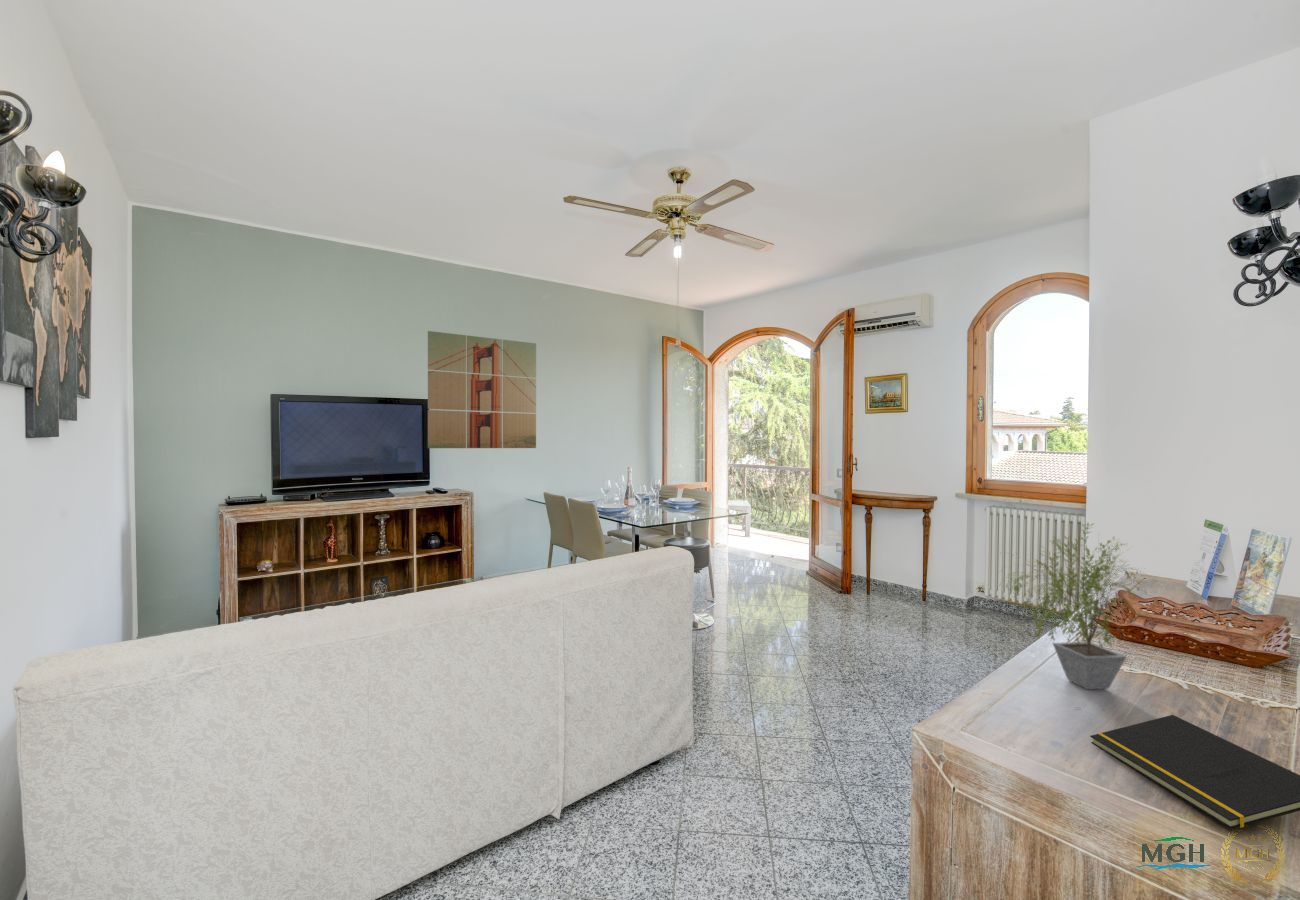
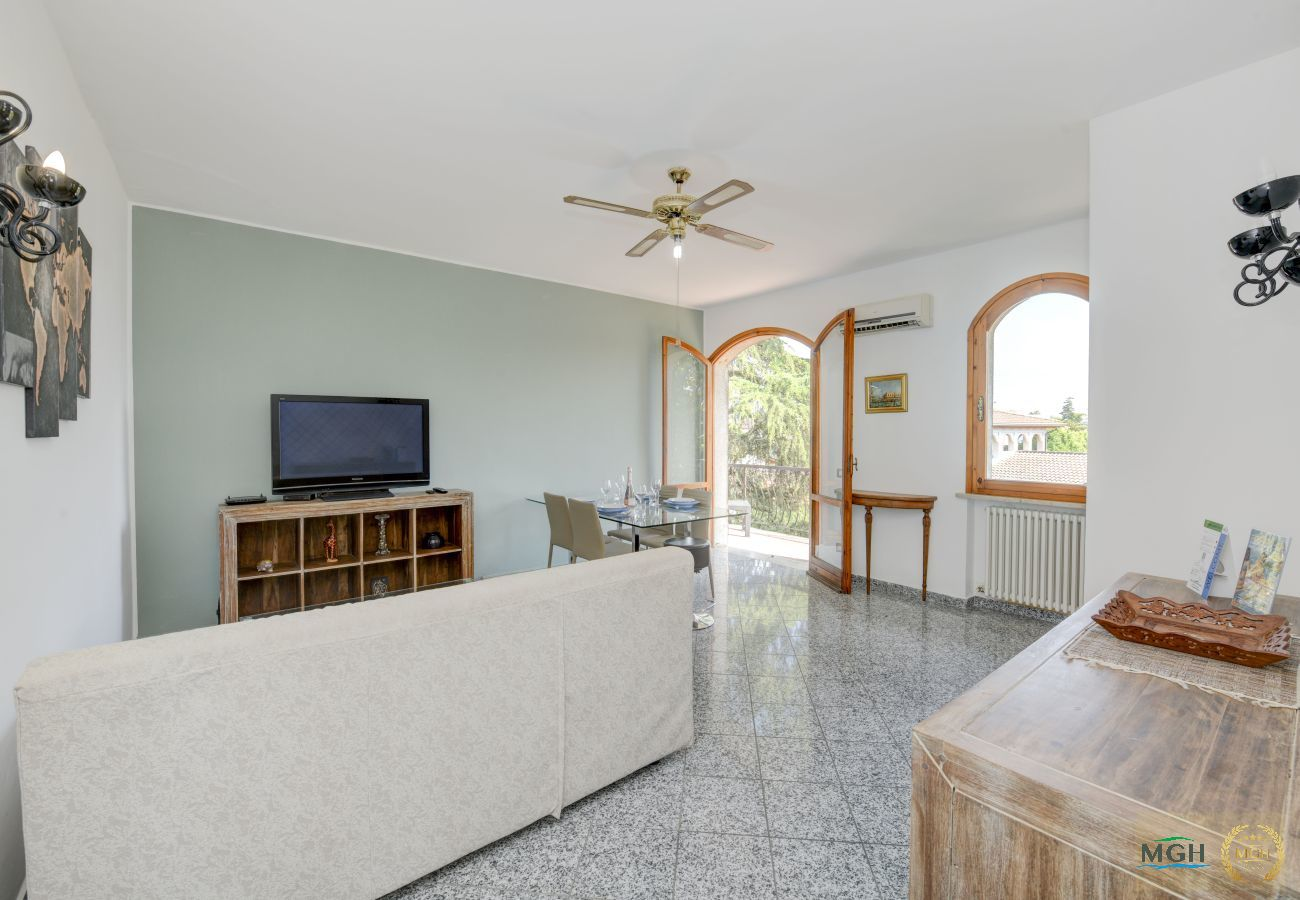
- potted plant [996,521,1161,690]
- notepad [1089,714,1300,830]
- wall art [427,330,537,449]
